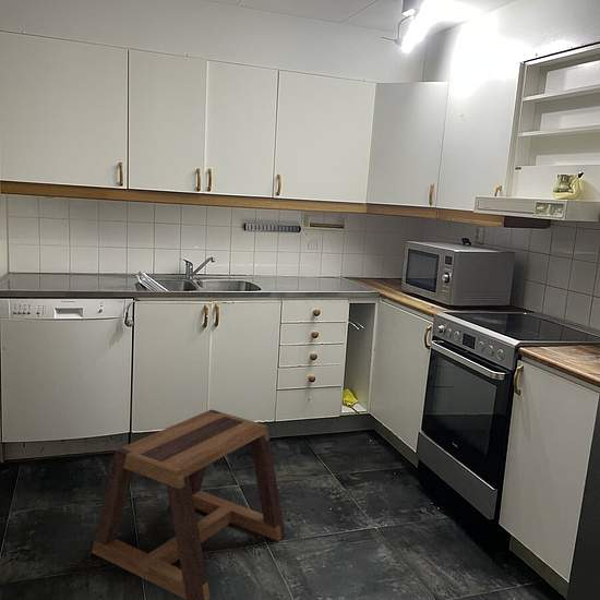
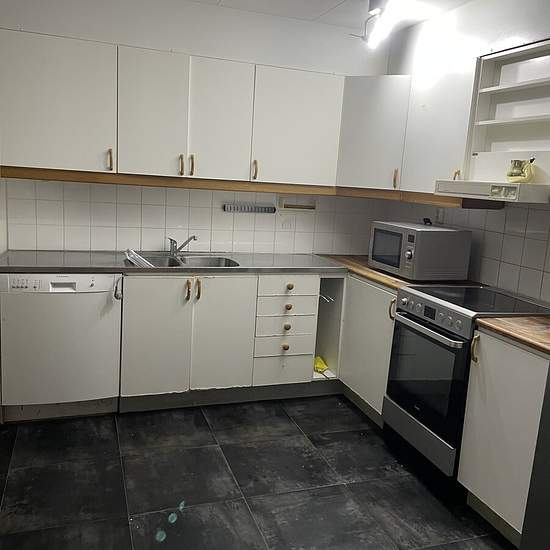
- stool [91,409,287,600]
